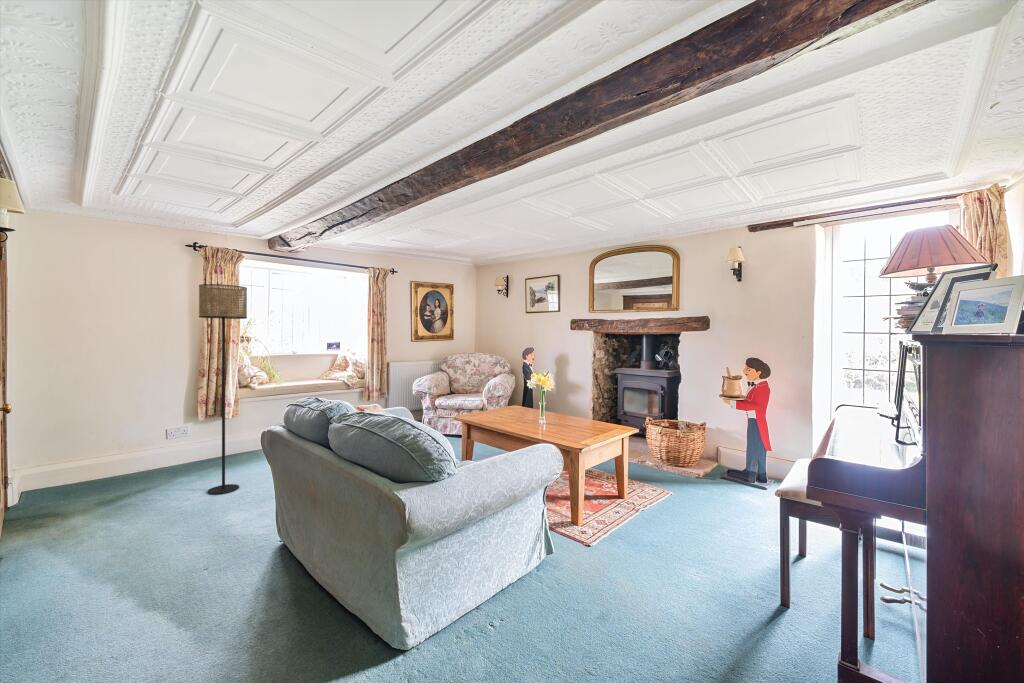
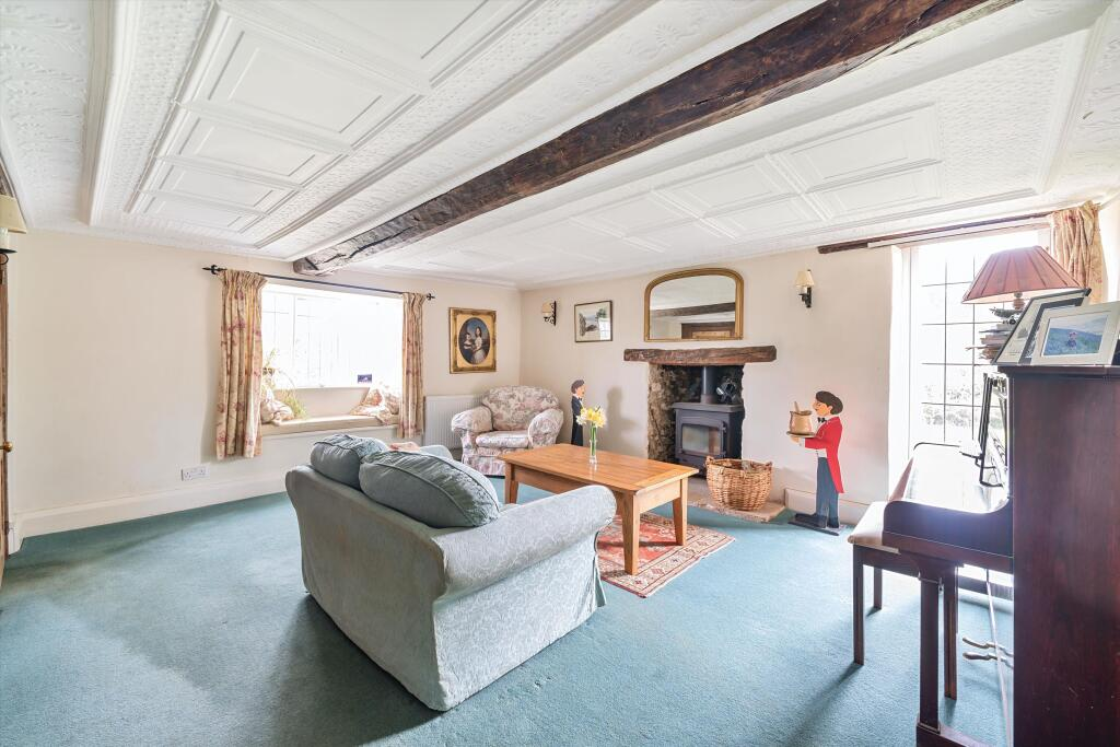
- floor lamp [198,283,248,495]
